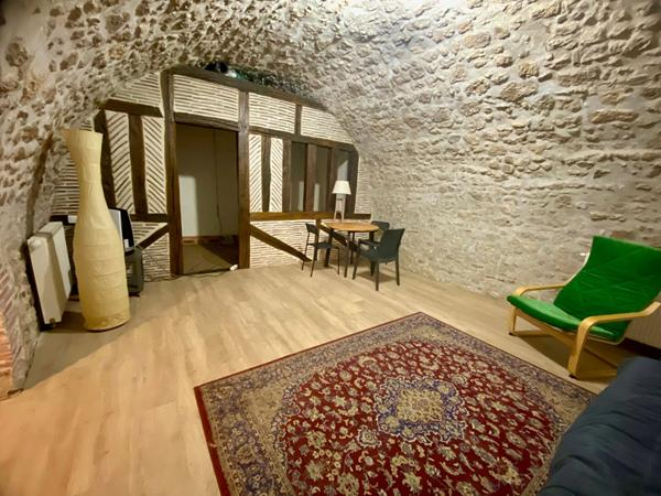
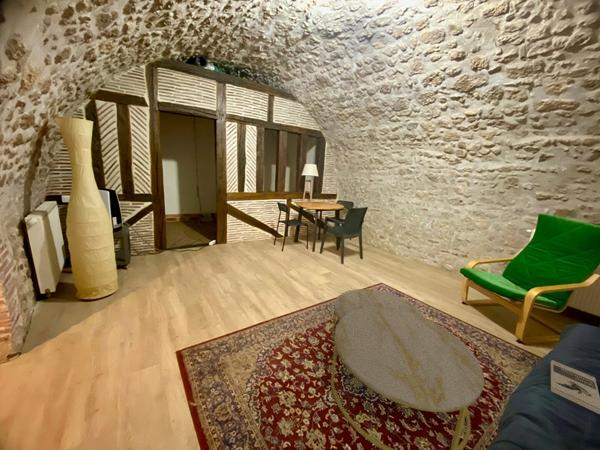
+ coffee table [330,288,485,450]
+ book [550,359,600,415]
